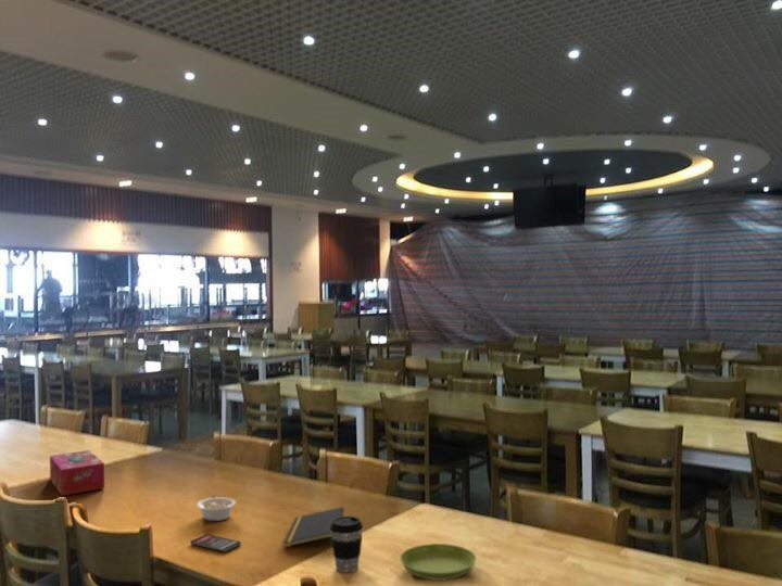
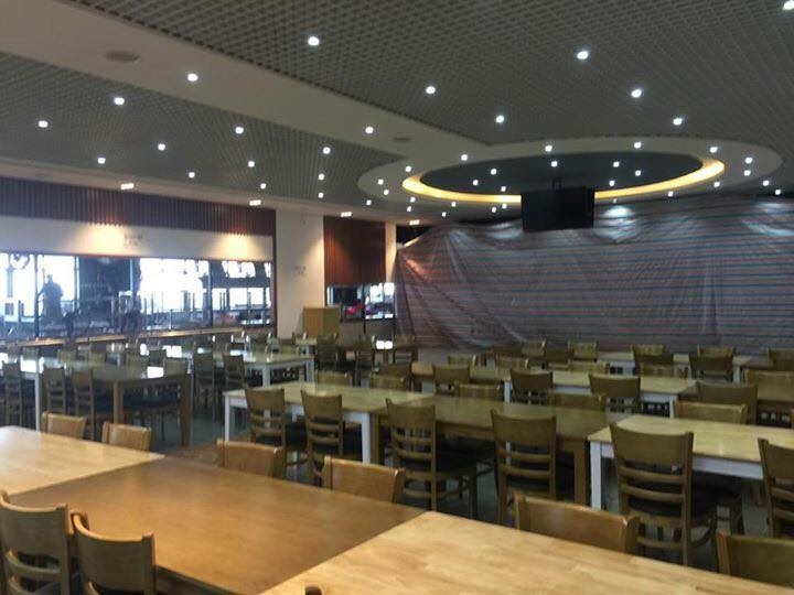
- smartphone [189,533,242,553]
- saucer [399,543,477,582]
- notepad [282,506,345,548]
- legume [195,492,237,522]
- tissue box [49,449,105,497]
- coffee cup [329,515,364,573]
